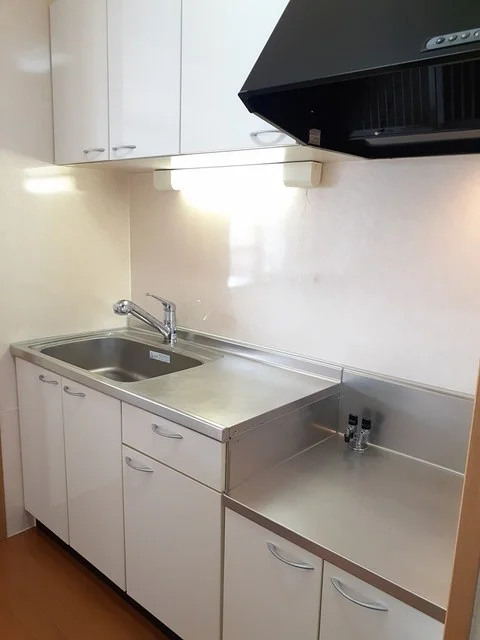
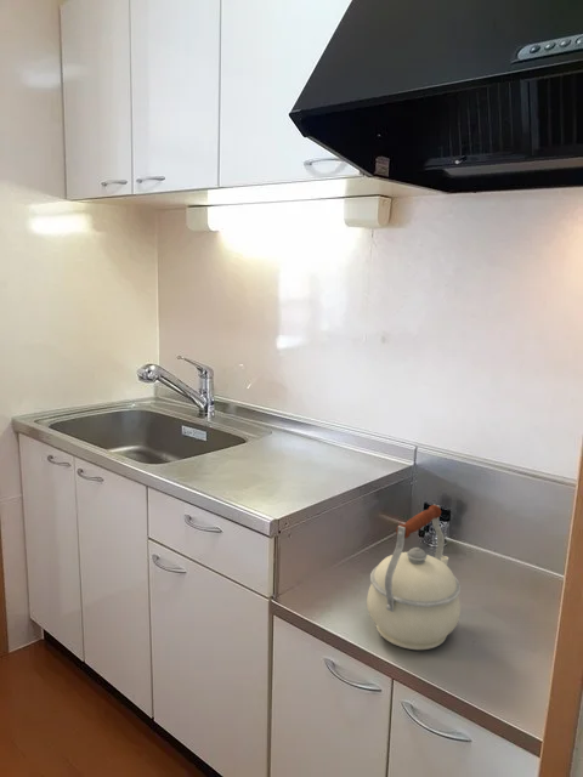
+ kettle [366,504,462,651]
